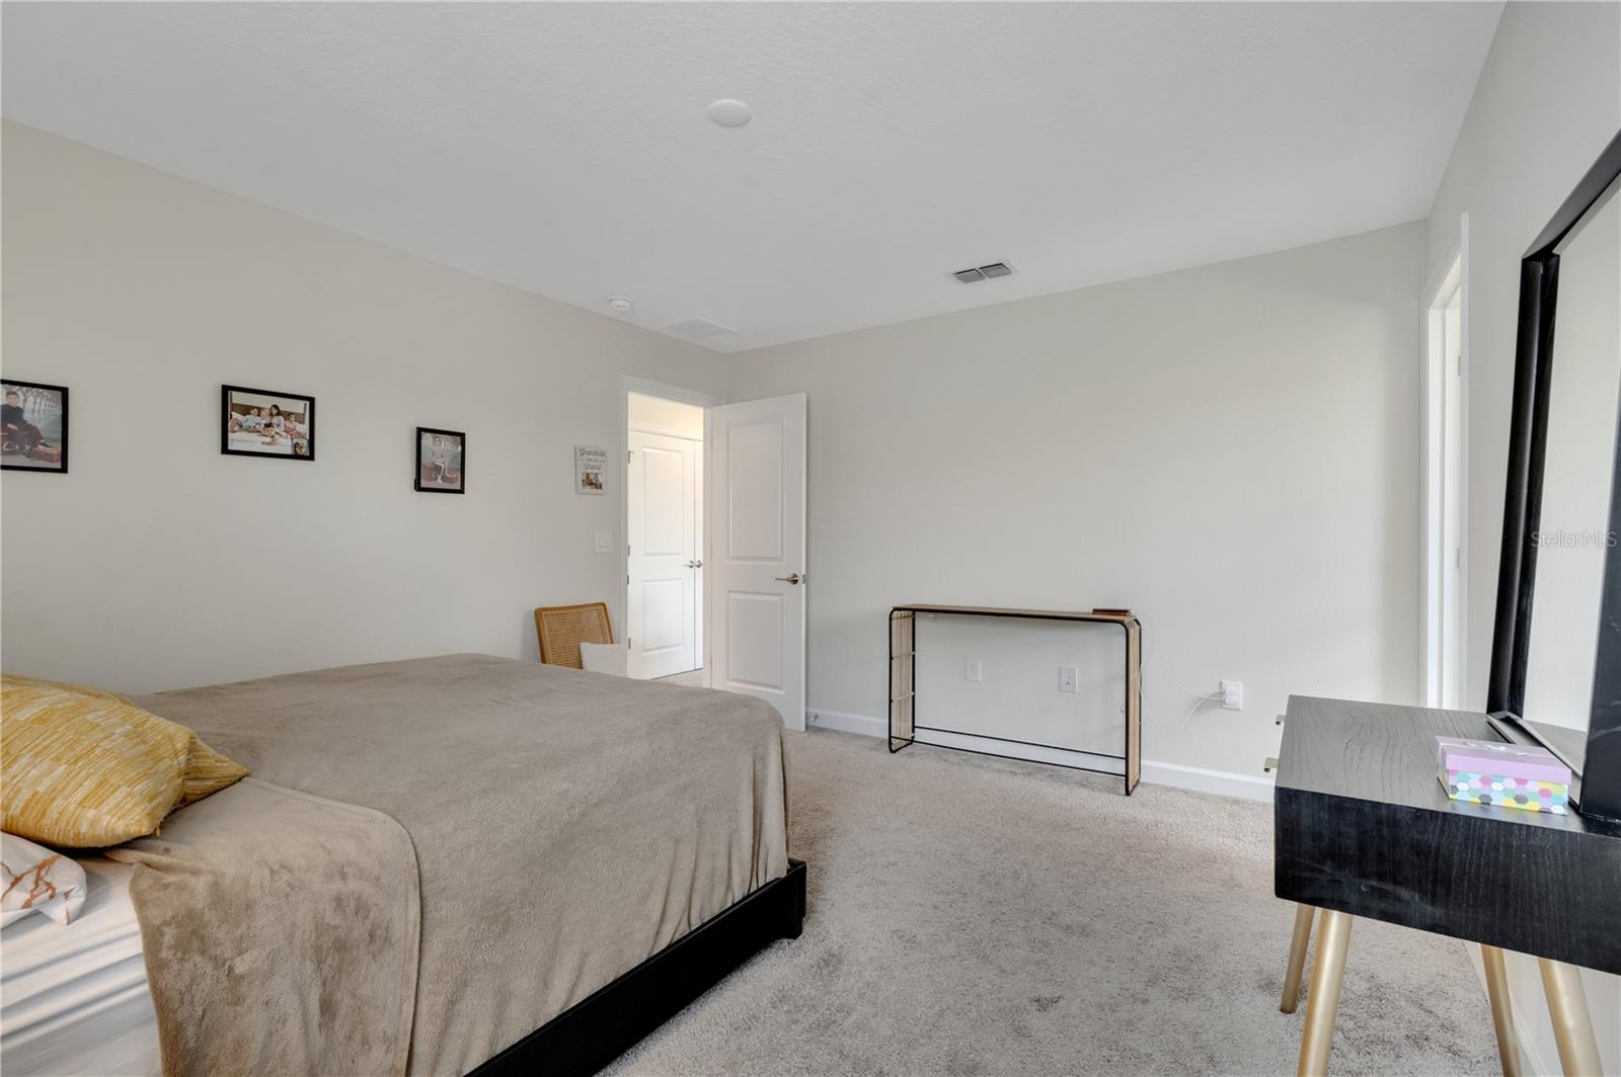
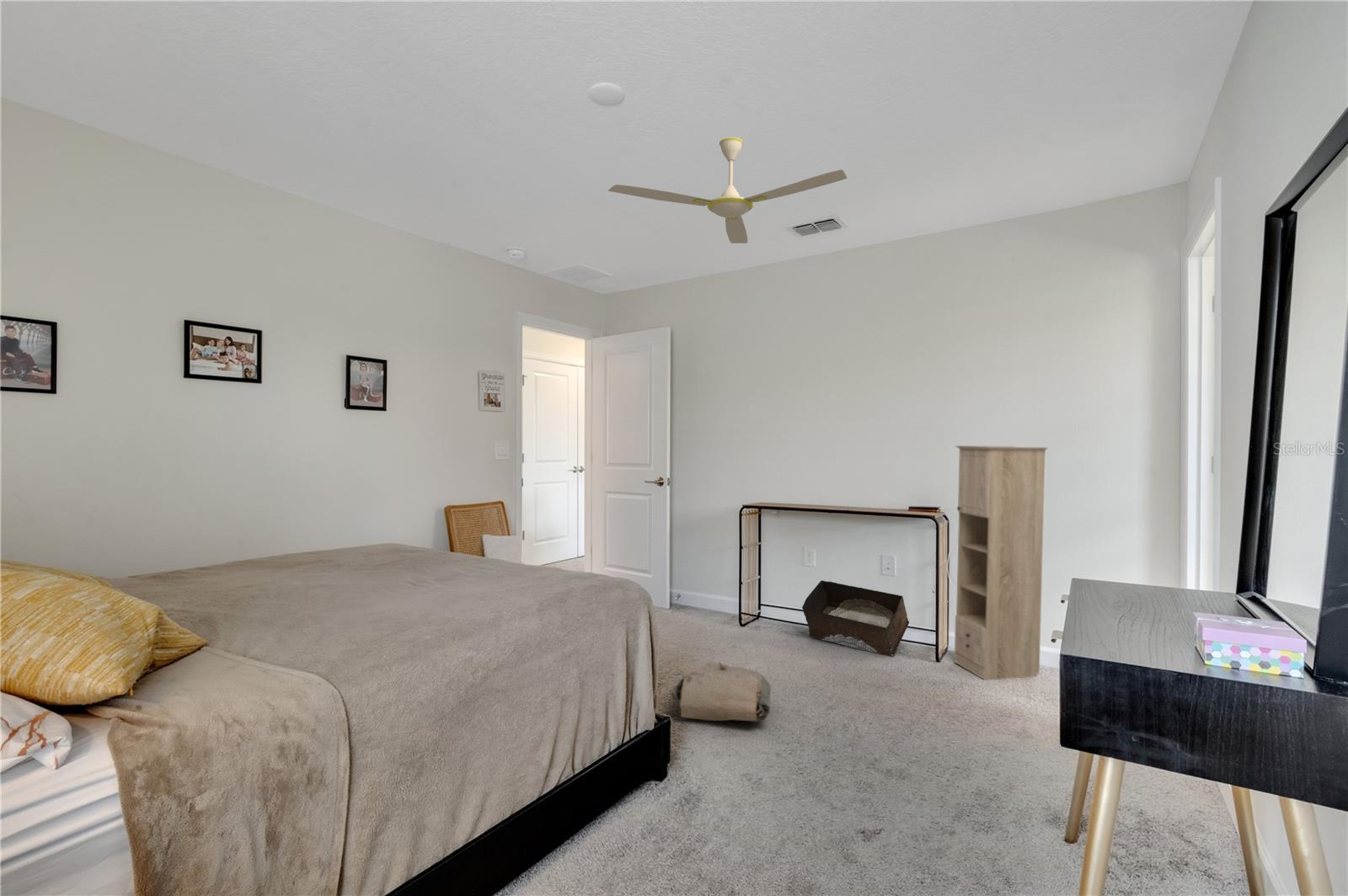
+ storage bin [801,580,910,658]
+ ceiling fan [607,136,848,244]
+ bag [669,659,772,722]
+ storage cabinet [954,445,1049,680]
